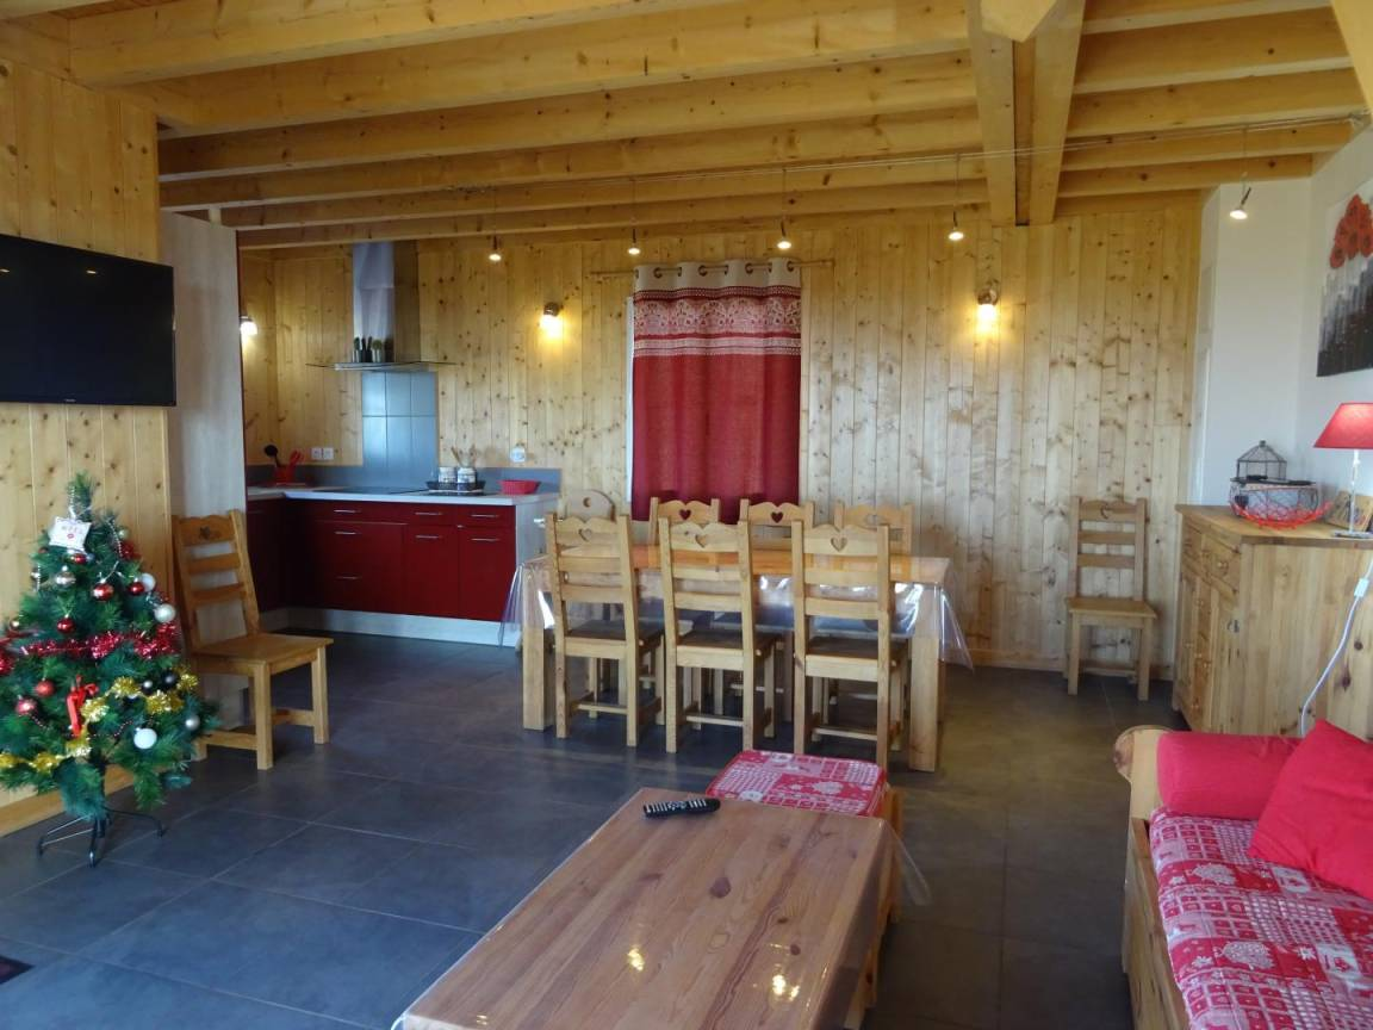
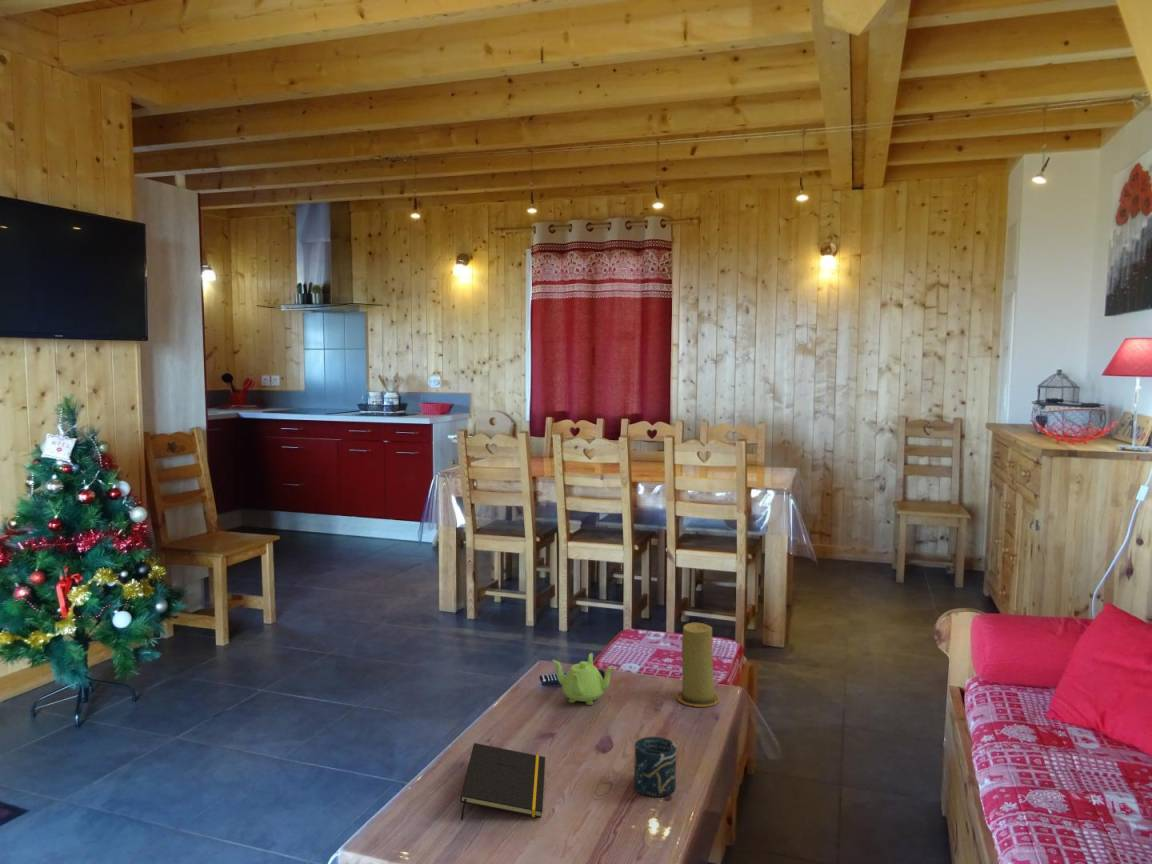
+ candle [675,622,720,708]
+ cup [633,736,677,798]
+ notepad [459,742,546,821]
+ teapot [551,652,616,706]
